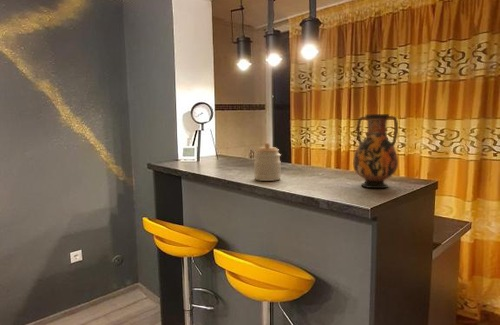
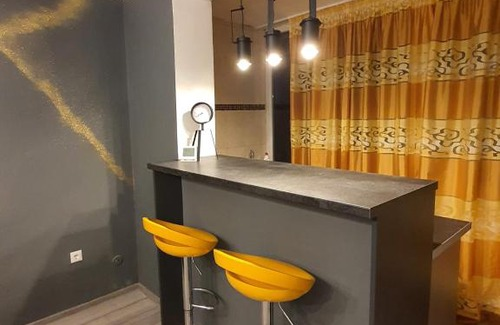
- vase [352,113,399,189]
- jar [253,142,282,182]
